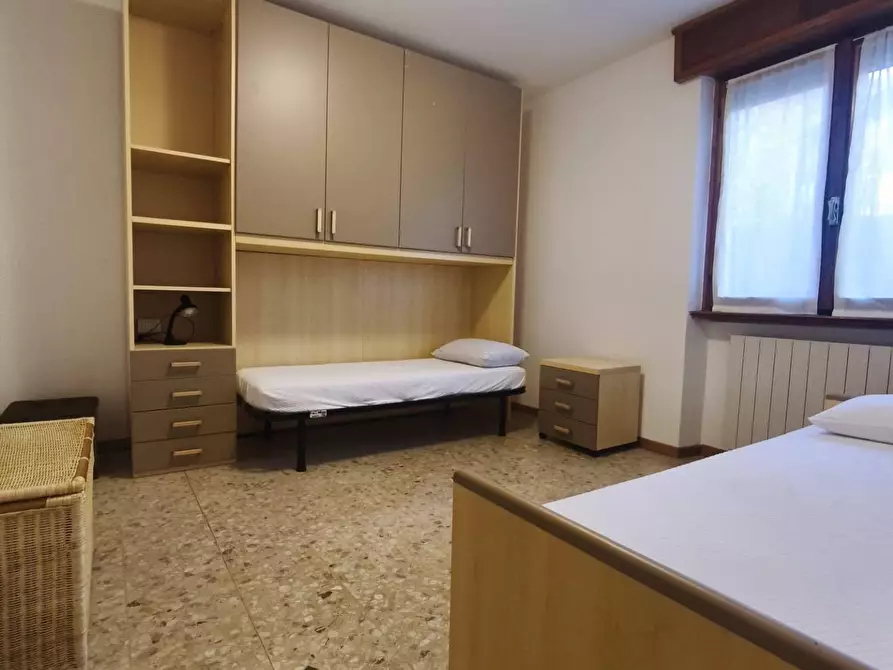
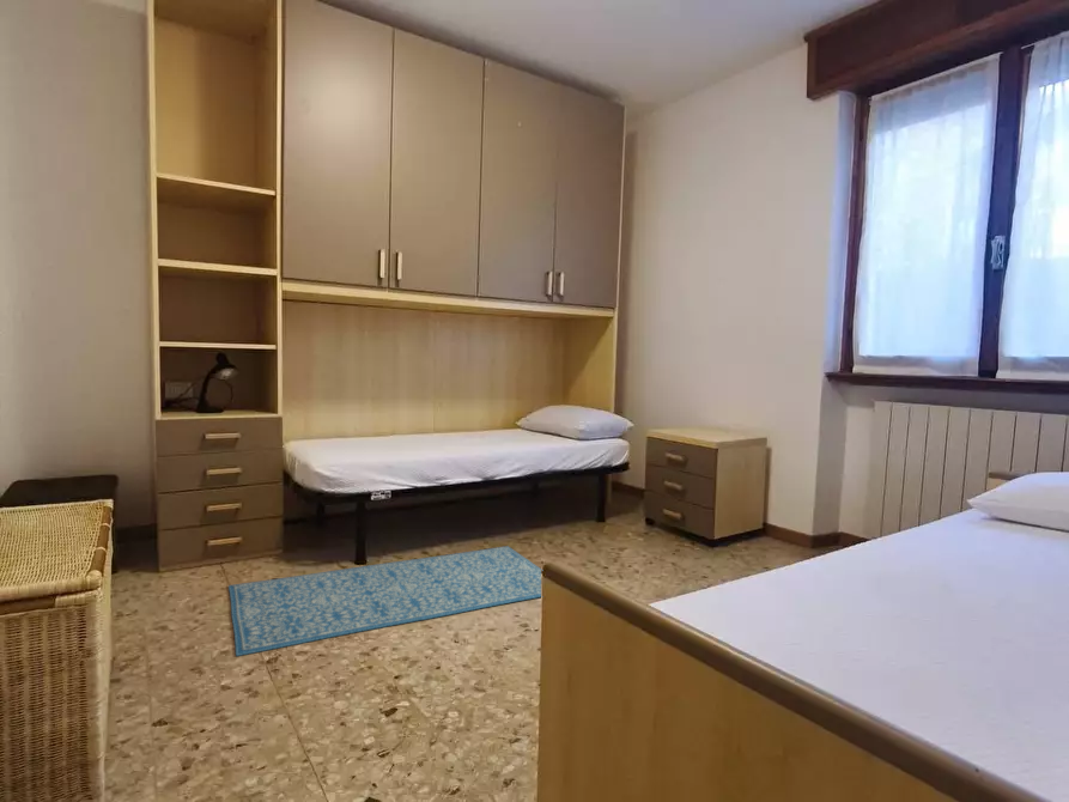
+ rug [227,545,542,657]
